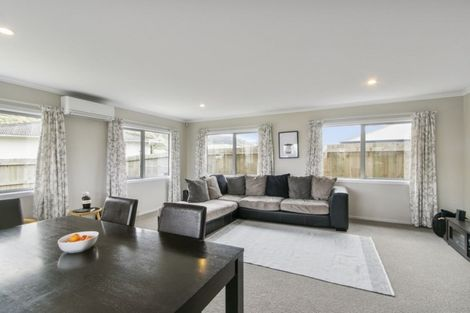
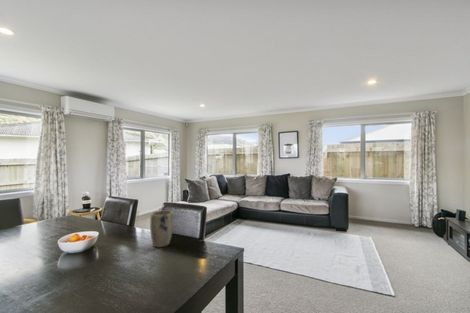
+ plant pot [149,210,174,248]
